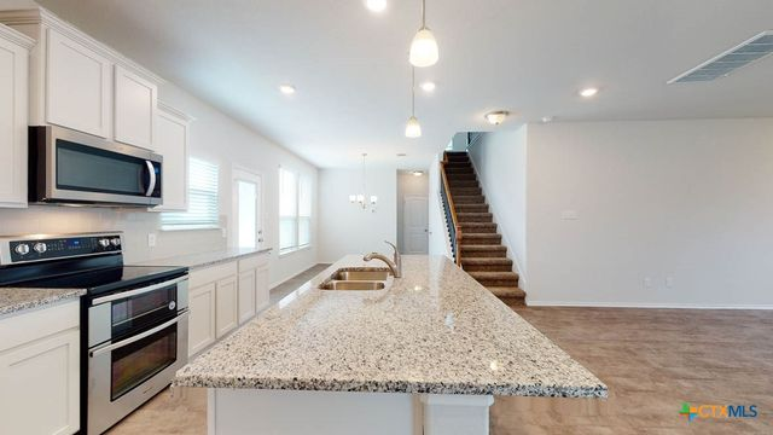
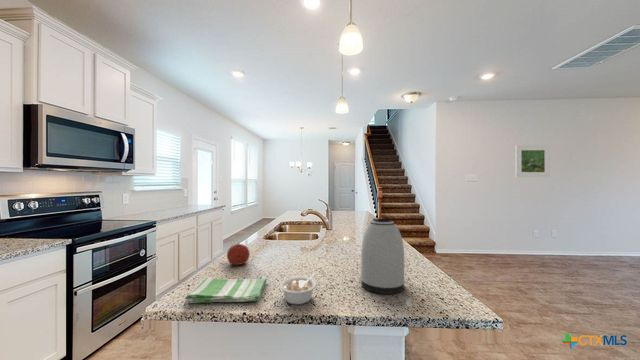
+ kettle [360,217,406,295]
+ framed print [515,144,551,178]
+ dish towel [184,276,268,304]
+ legume [279,272,318,305]
+ fruit [226,242,251,266]
